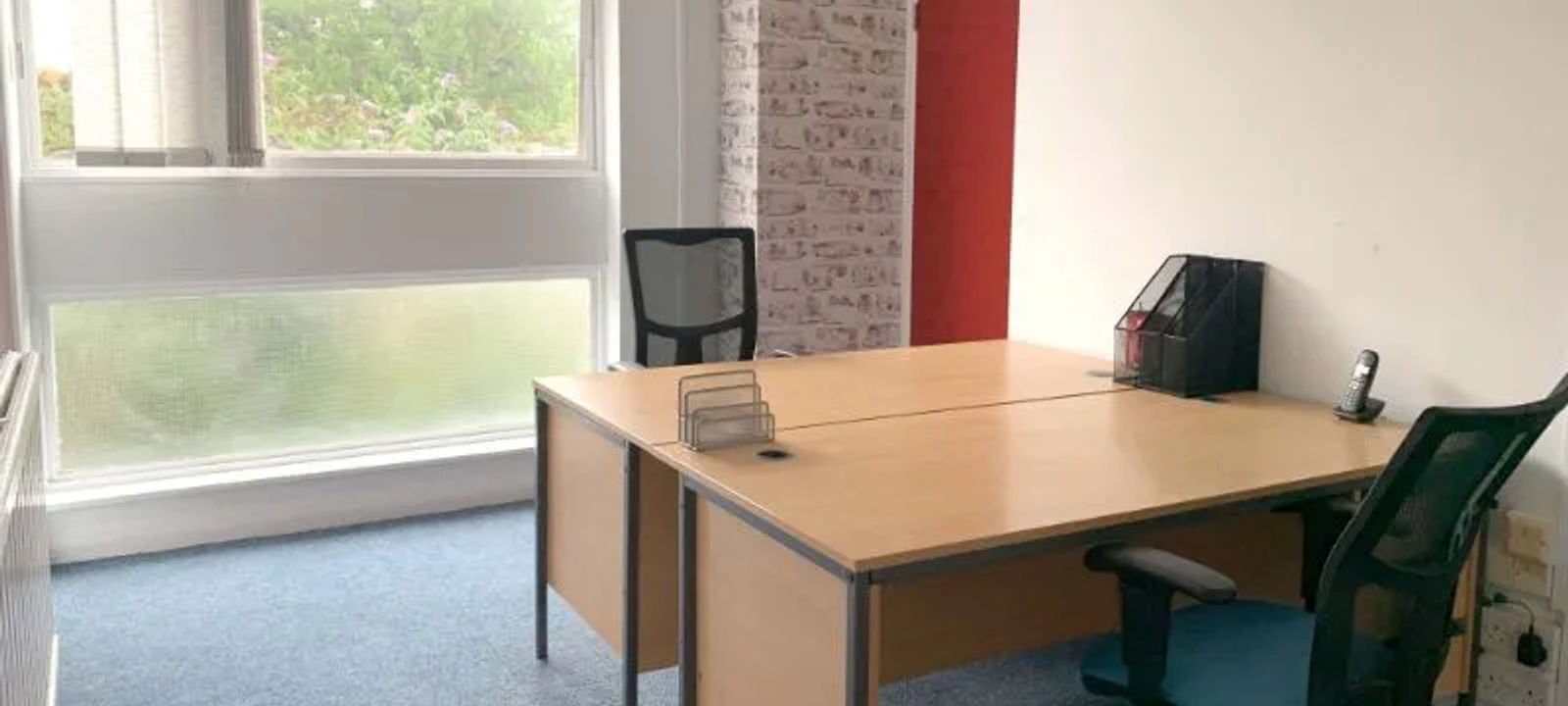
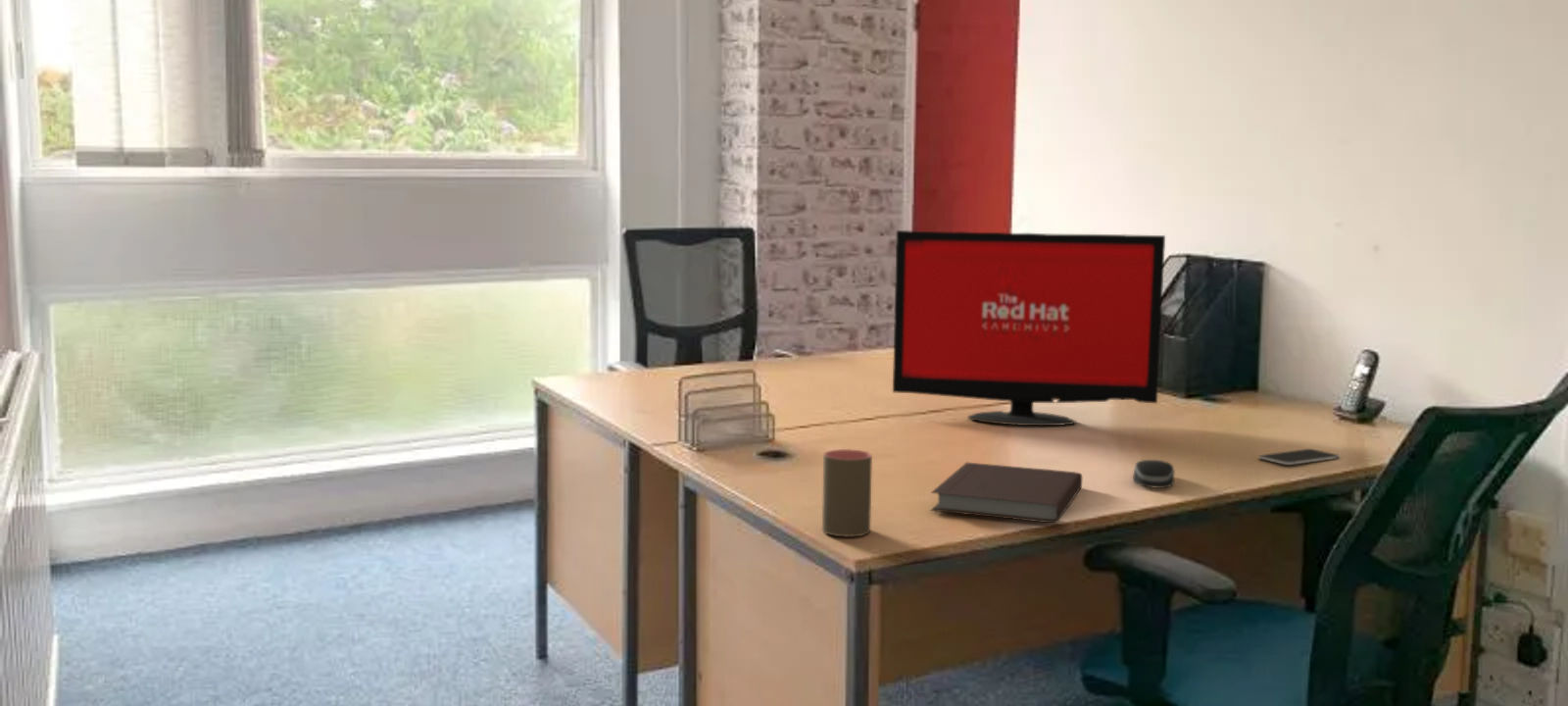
+ smartphone [1257,448,1341,466]
+ computer monitor [892,229,1166,427]
+ computer mouse [1132,459,1175,489]
+ notebook [930,461,1083,524]
+ cup [821,448,873,537]
